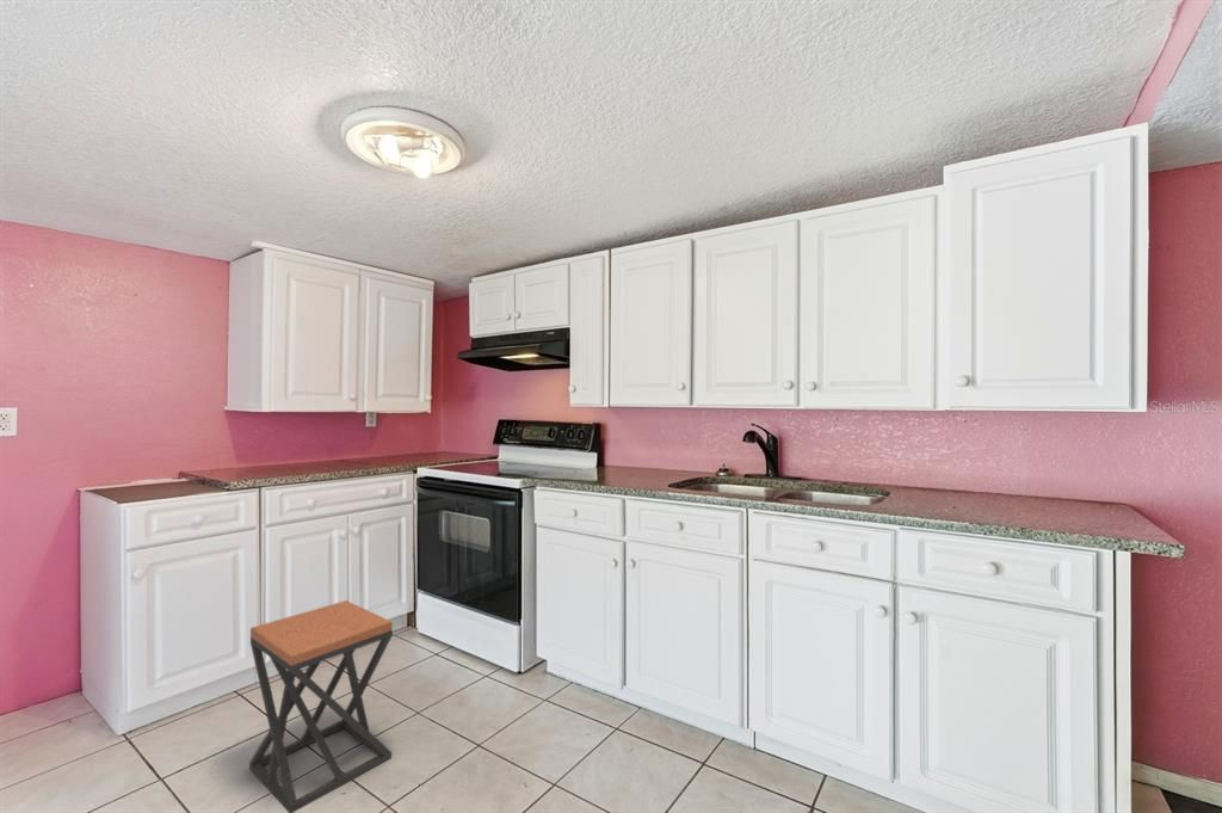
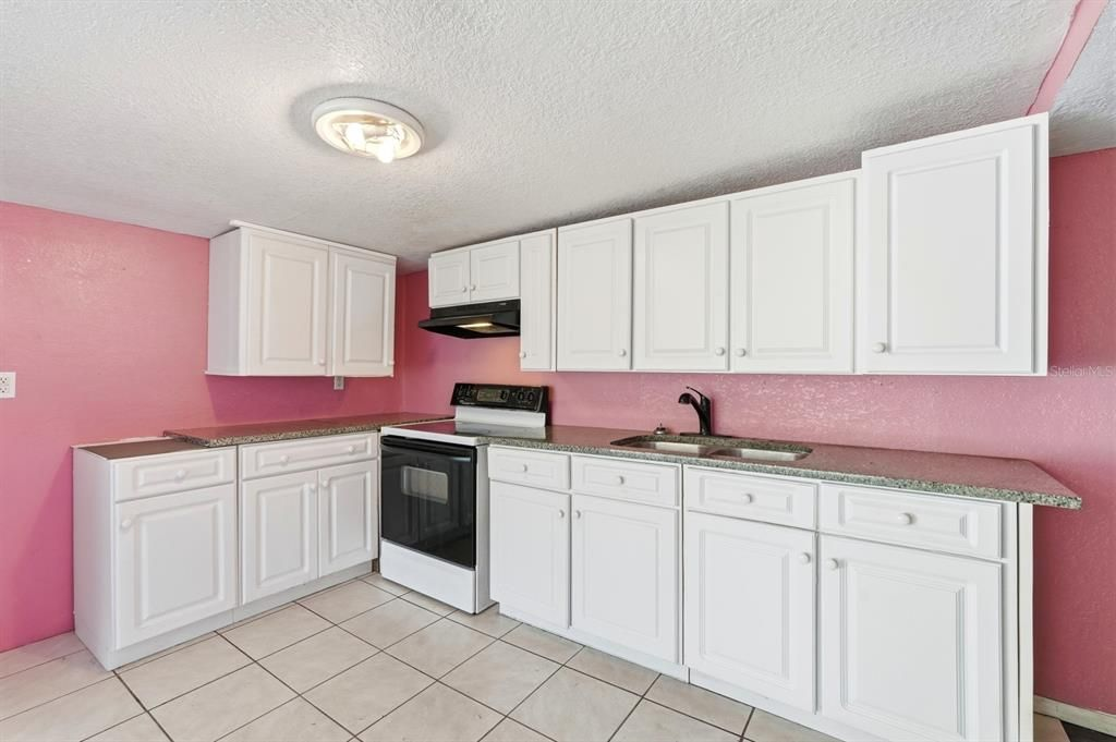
- stool [248,599,394,813]
